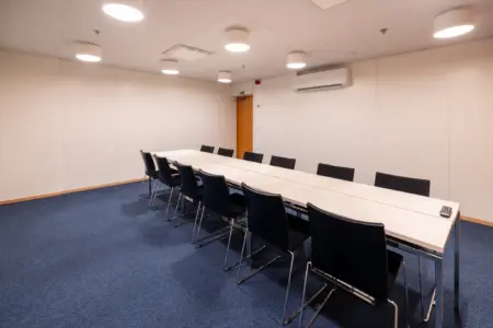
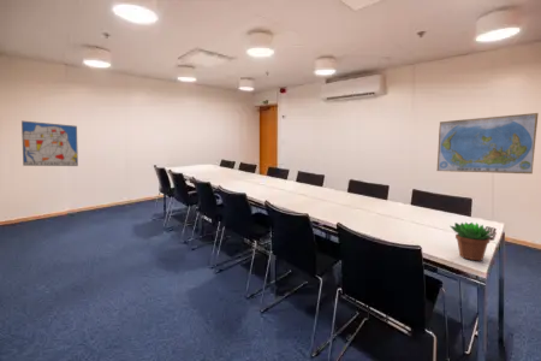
+ succulent plant [448,220,495,261]
+ world map [436,112,540,174]
+ wall art [20,120,79,167]
